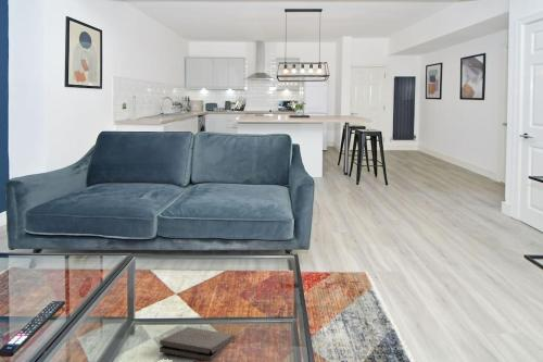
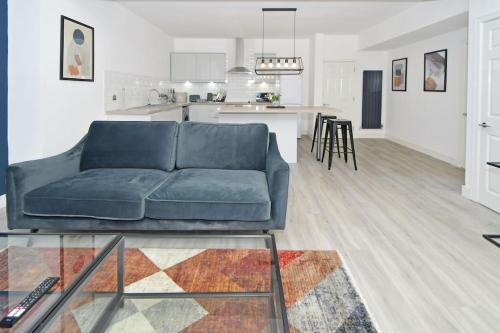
- pizza box [159,326,236,362]
